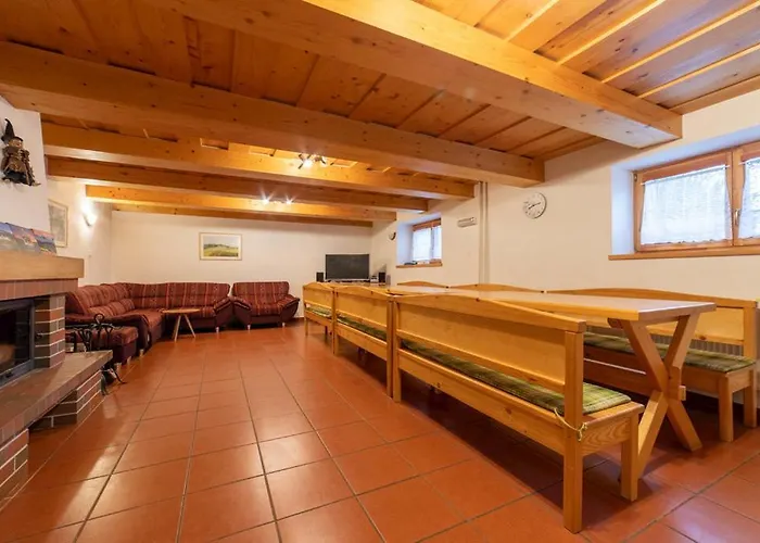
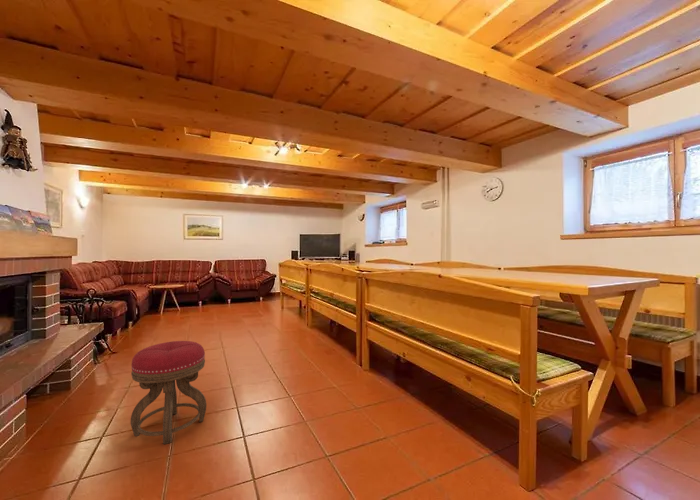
+ stool [130,340,207,445]
